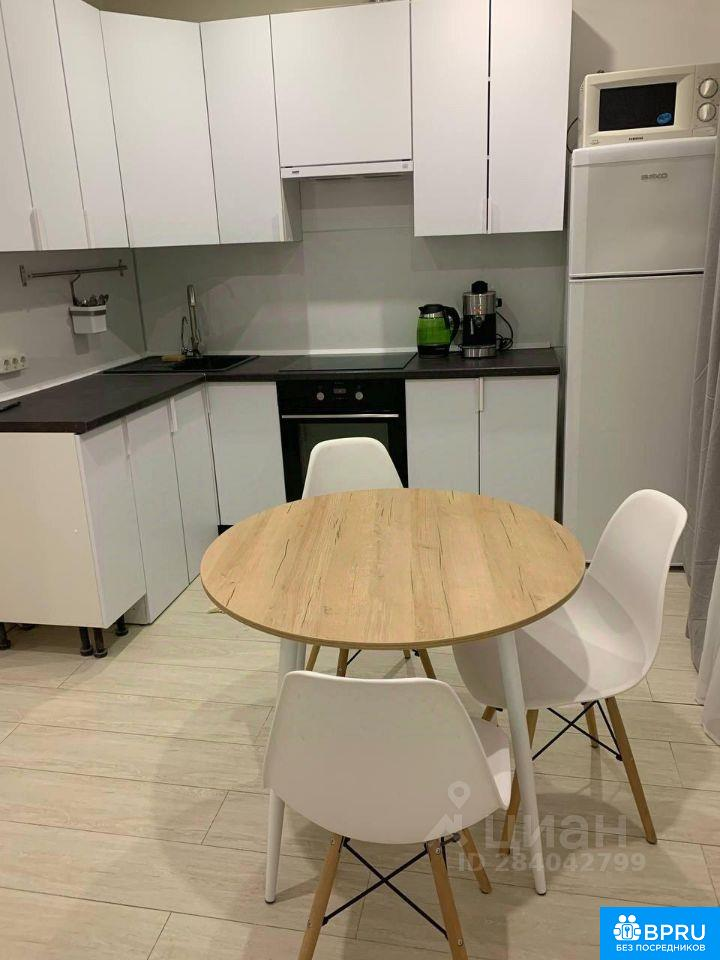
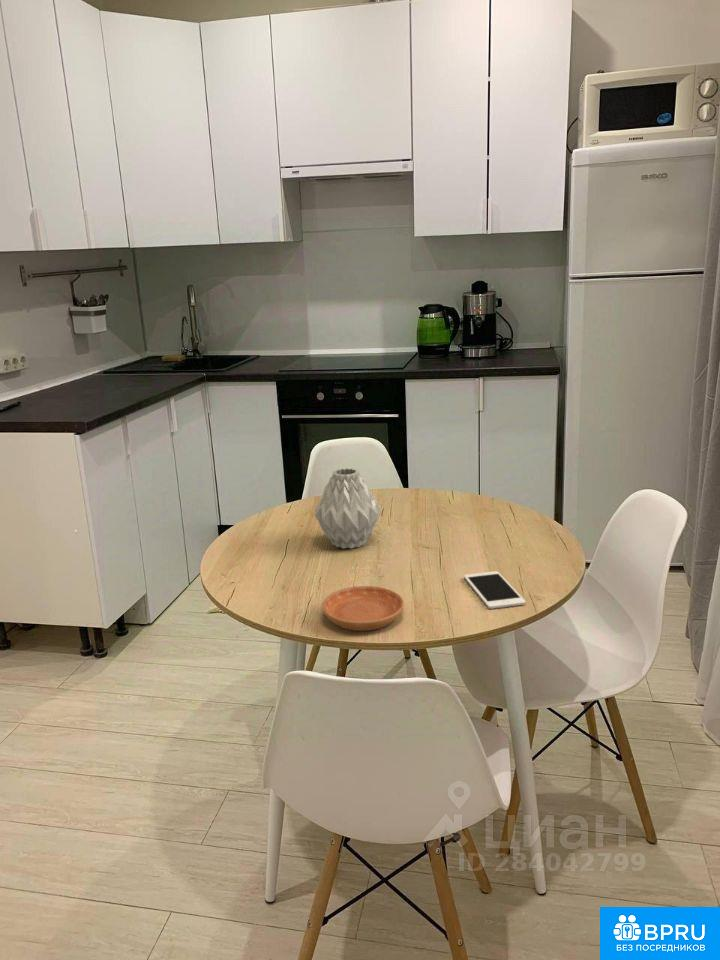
+ vase [314,467,382,550]
+ cell phone [463,570,527,610]
+ saucer [321,585,405,632]
